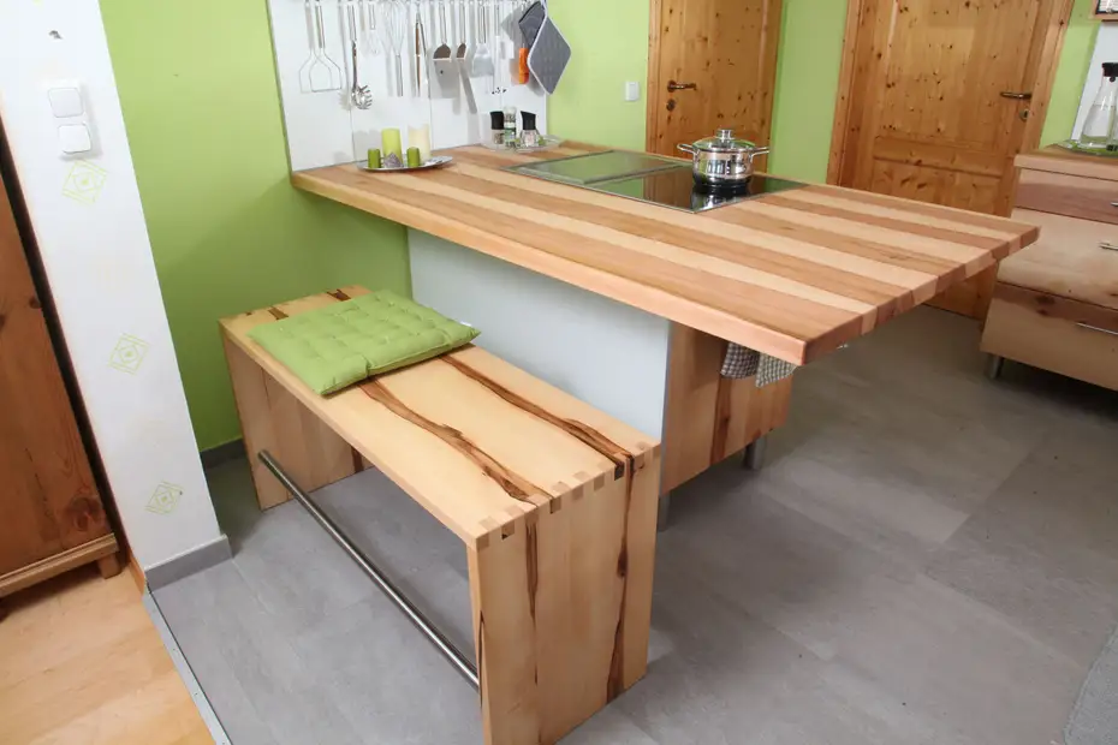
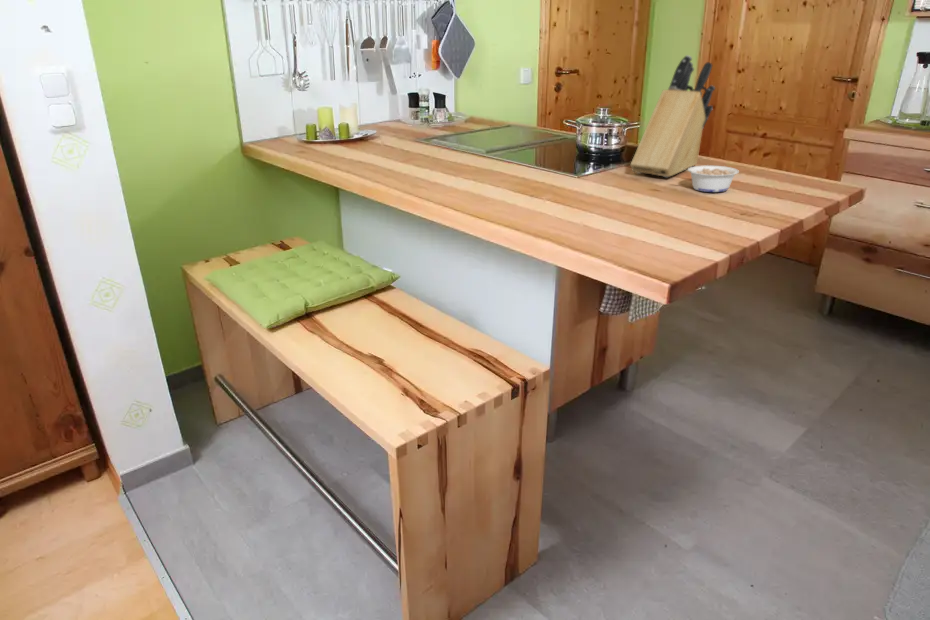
+ knife block [629,54,716,178]
+ legume [681,164,740,193]
